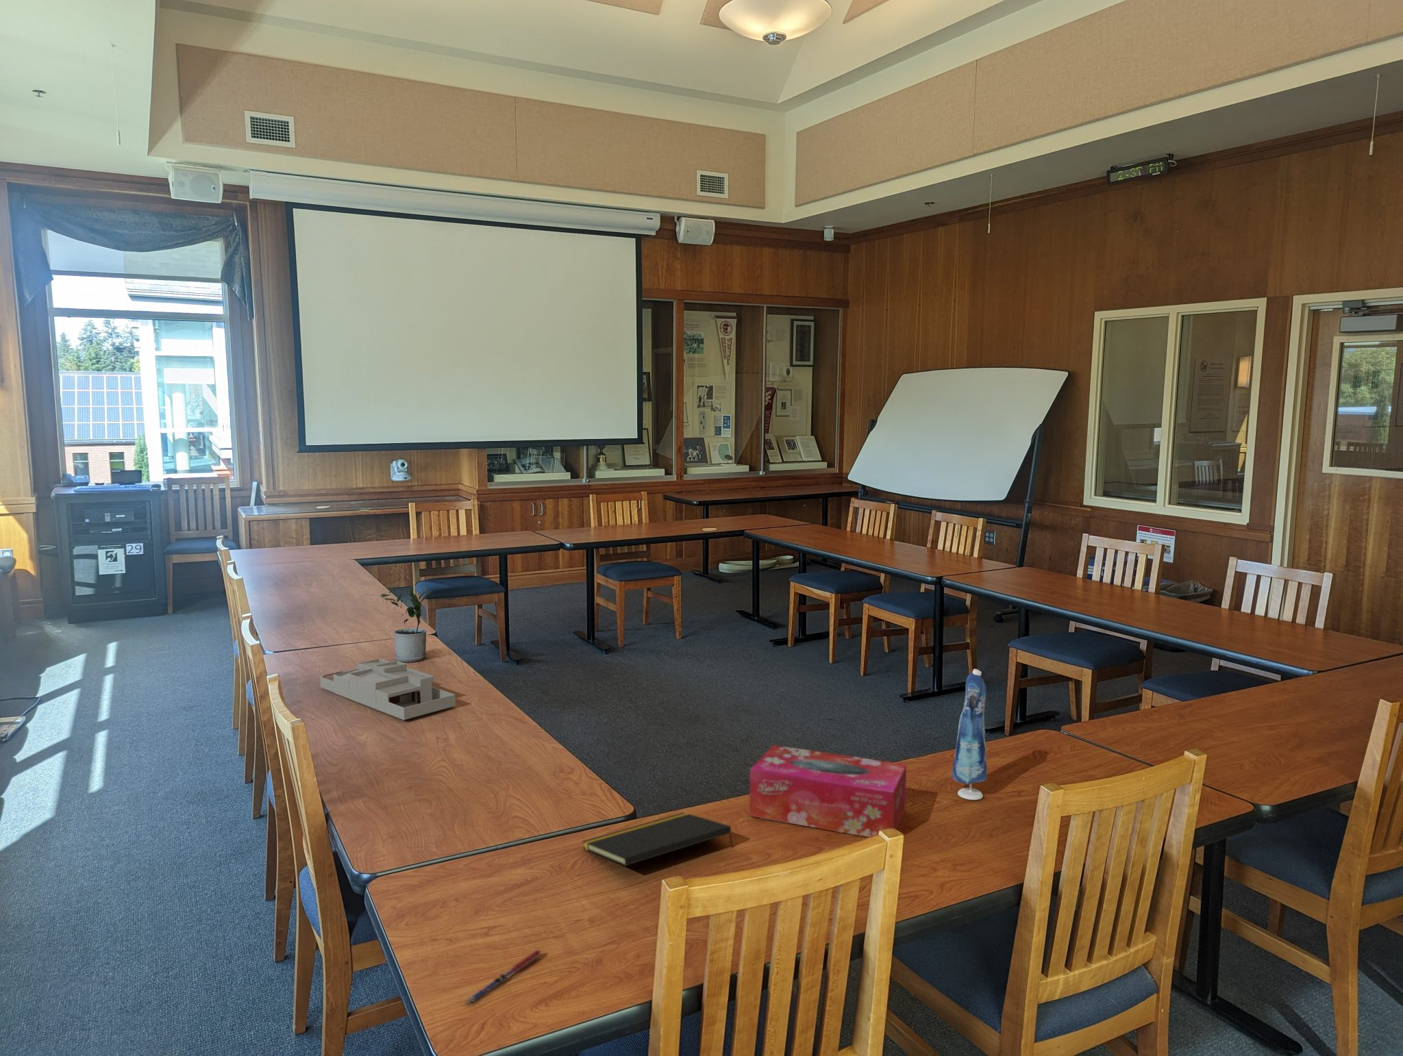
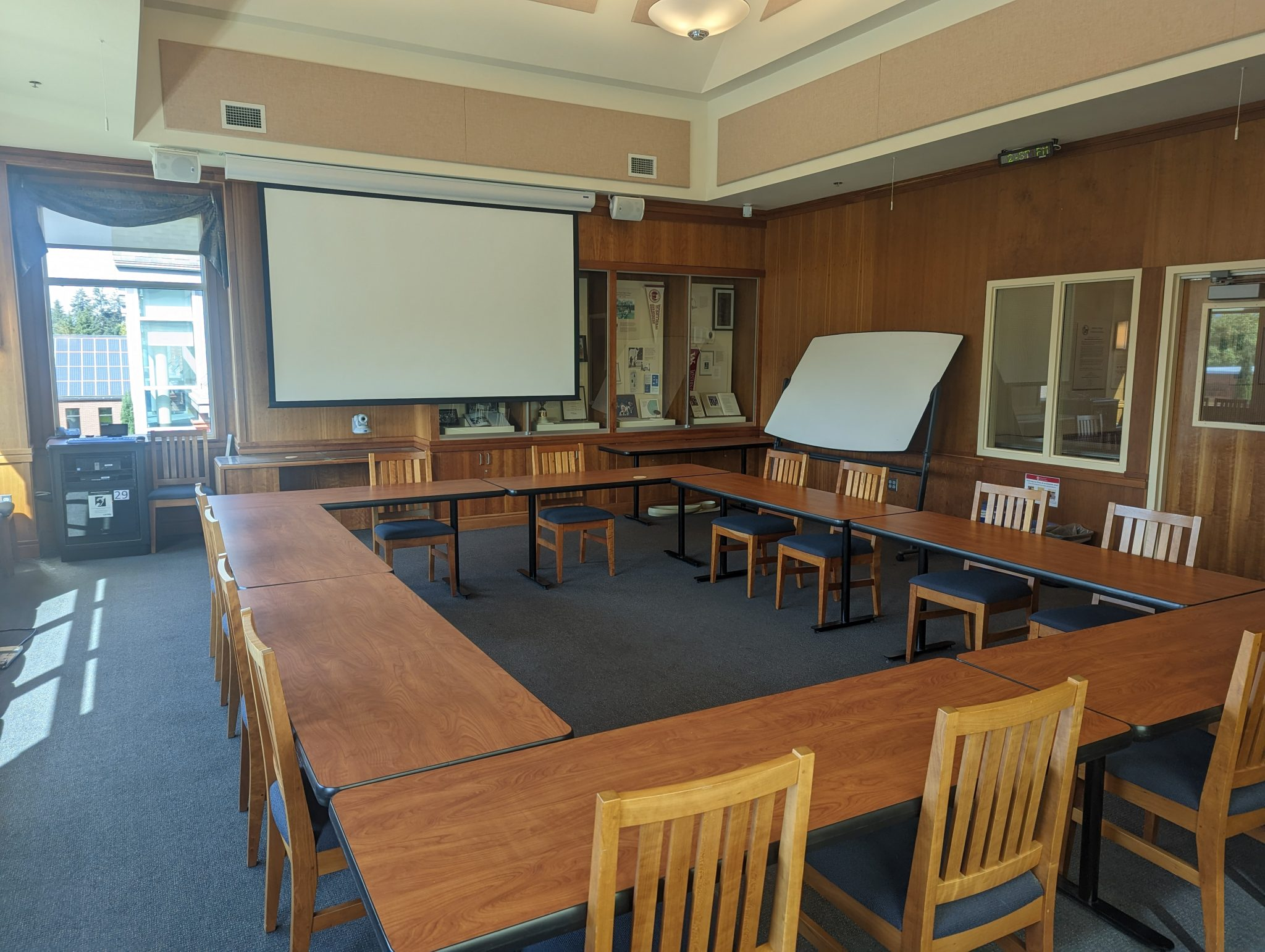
- notepad [581,812,734,867]
- pen [464,950,542,1005]
- dress [952,669,987,801]
- tissue box [749,744,907,837]
- desk organizer [319,658,456,720]
- potted plant [379,586,431,662]
